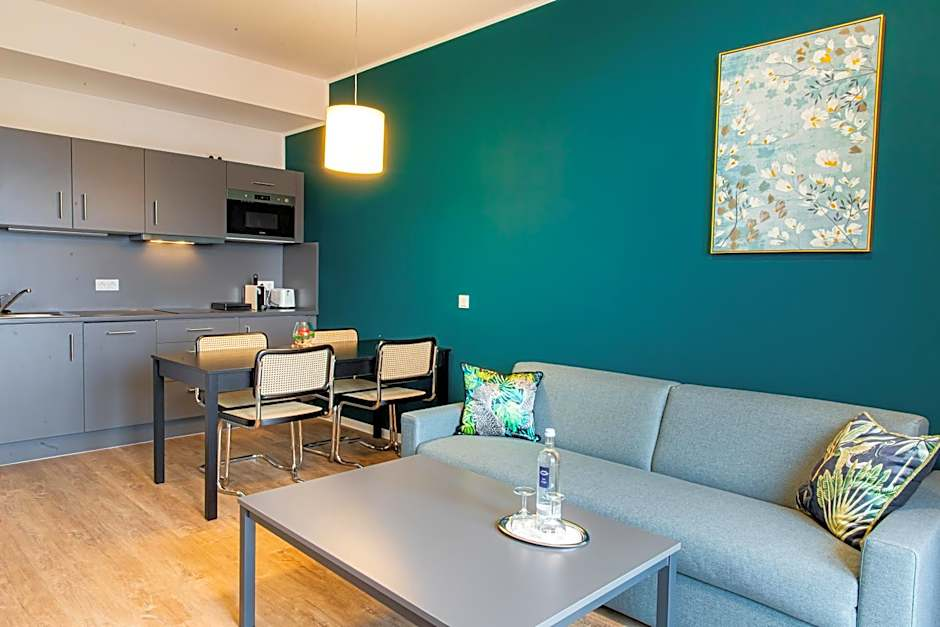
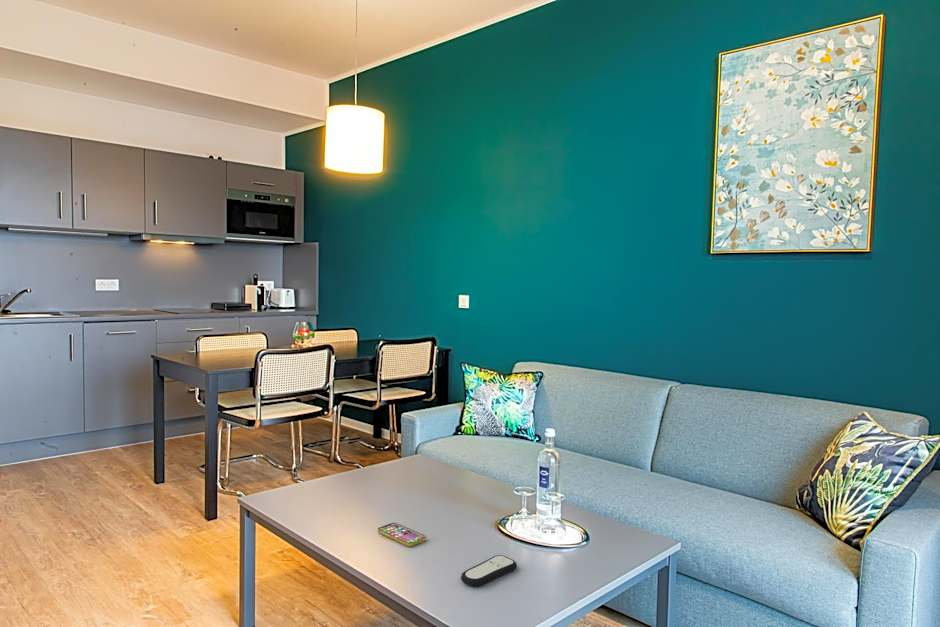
+ remote control [460,554,518,588]
+ smartphone [377,522,427,547]
